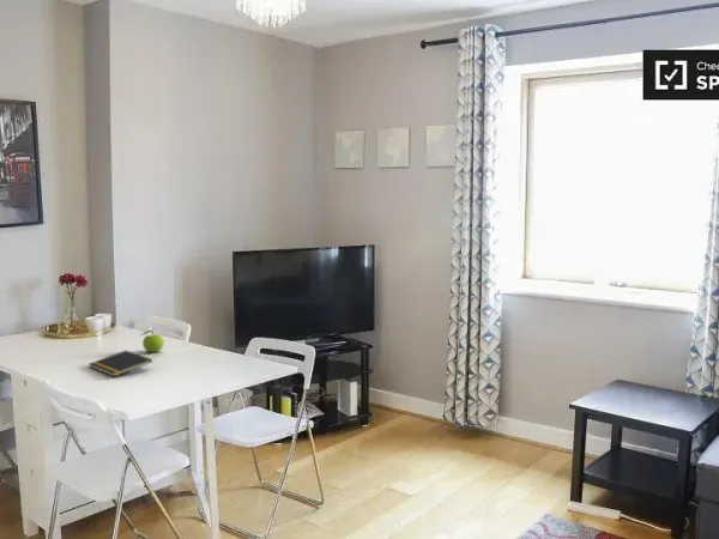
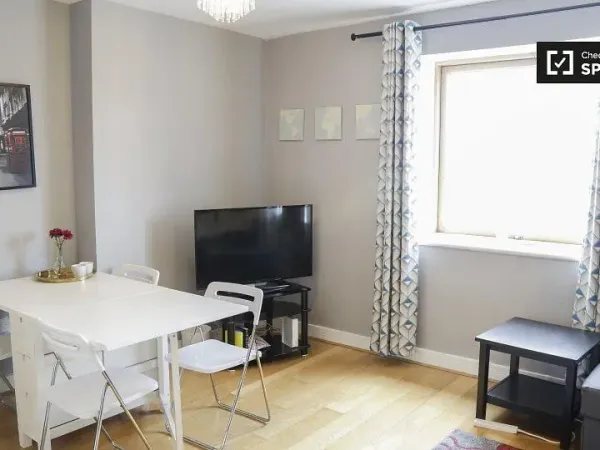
- fruit [138,328,165,353]
- notepad [87,350,153,377]
